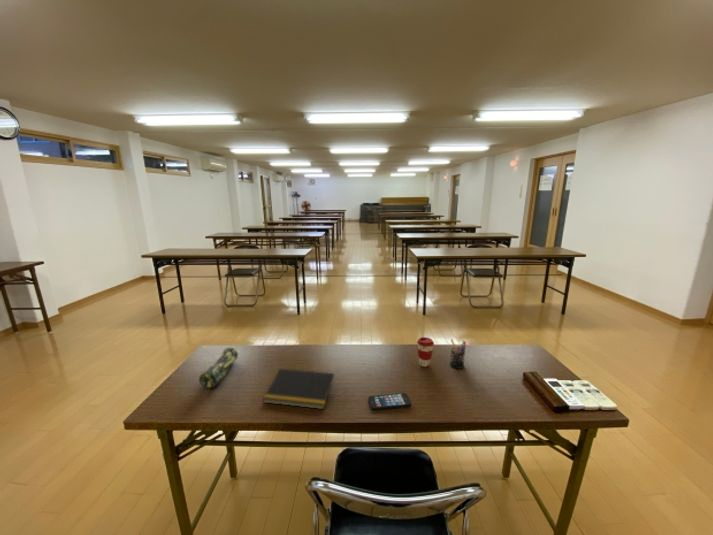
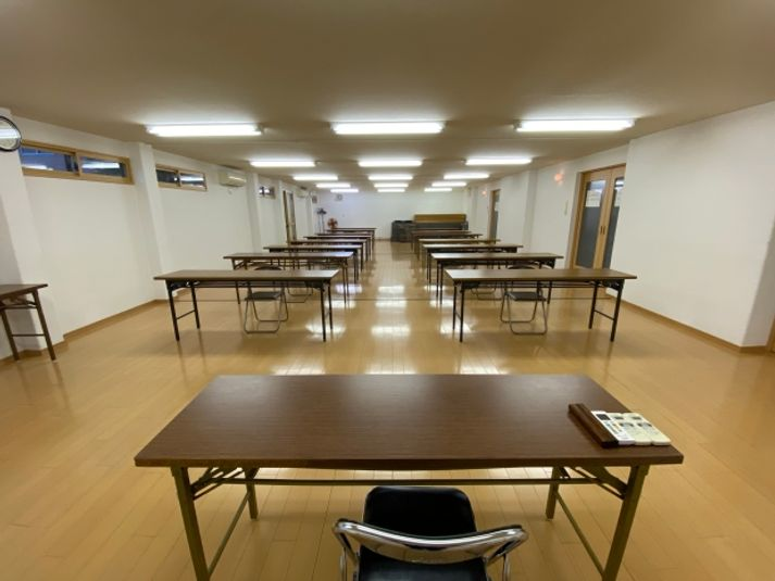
- smartphone [367,392,412,411]
- notepad [262,368,335,410]
- coffee cup [416,336,435,368]
- pen holder [449,338,467,370]
- pencil case [198,345,239,389]
